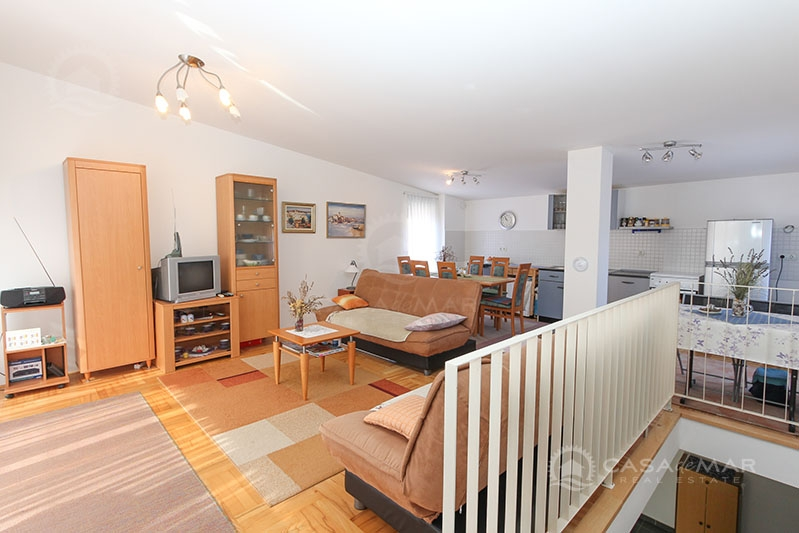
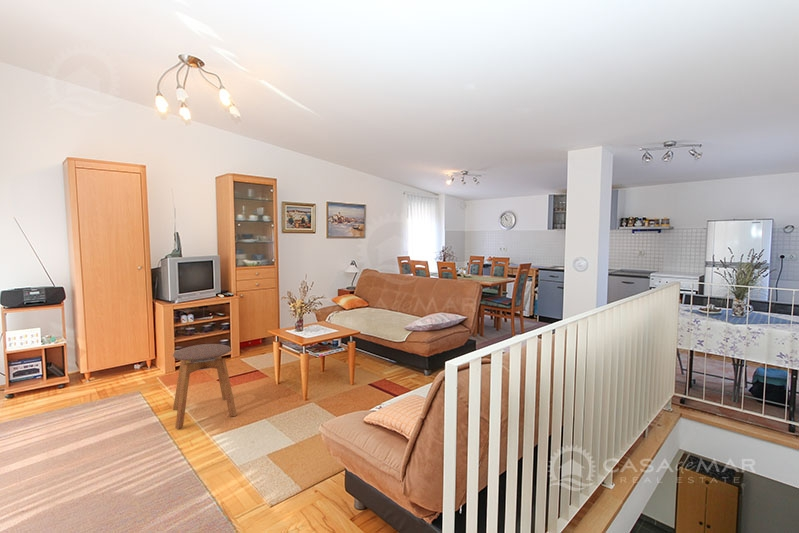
+ stool [172,343,238,430]
